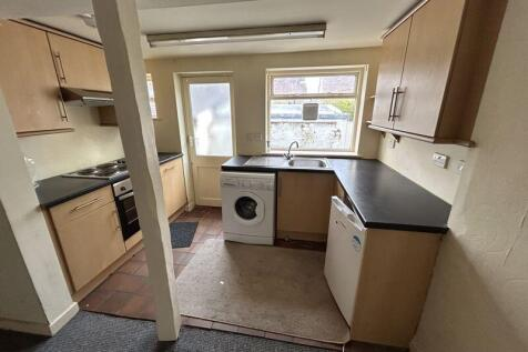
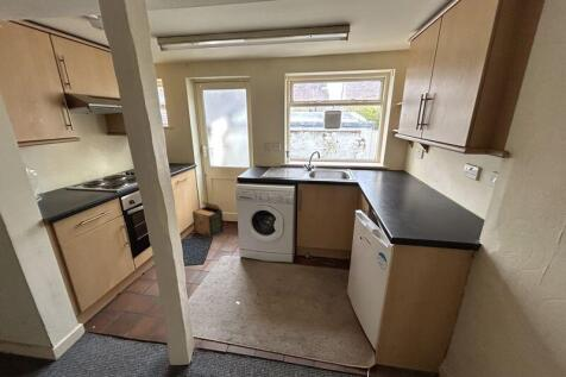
+ cardboard box [191,201,225,238]
